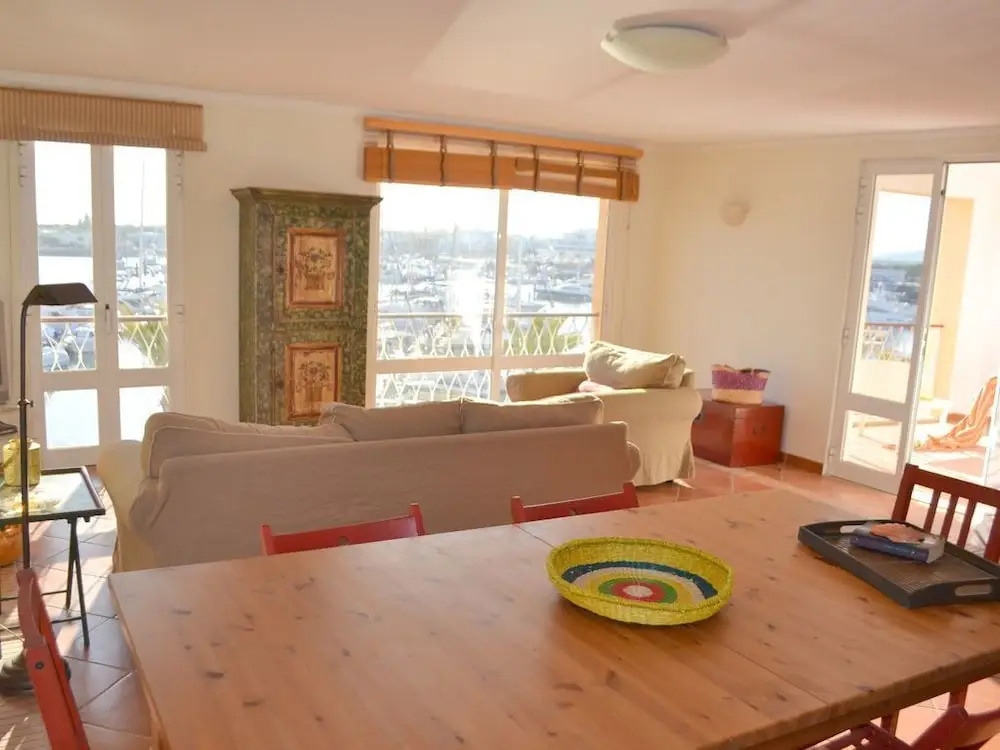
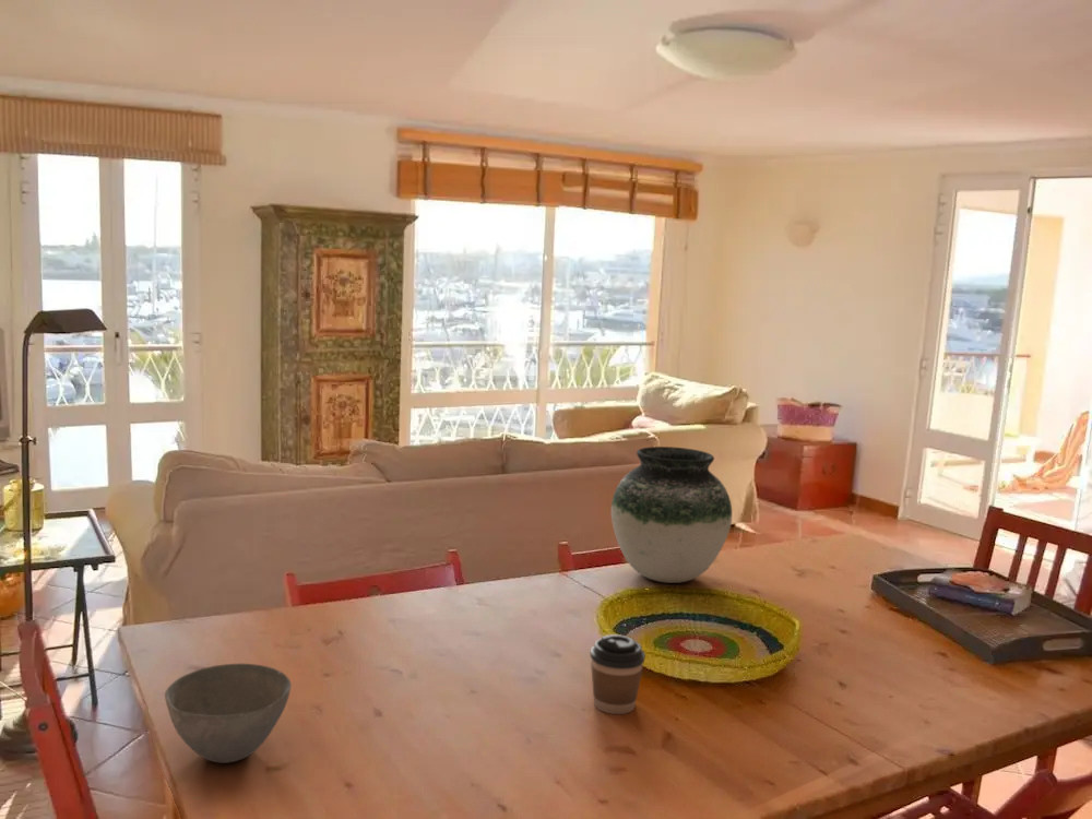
+ coffee cup [589,633,646,715]
+ vase [610,446,733,584]
+ bowl [164,663,293,764]
